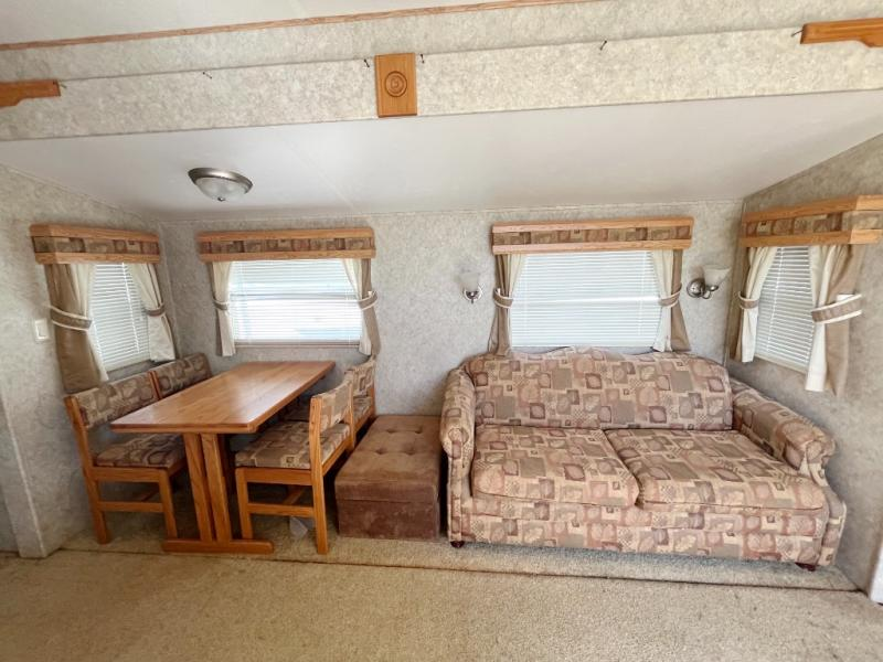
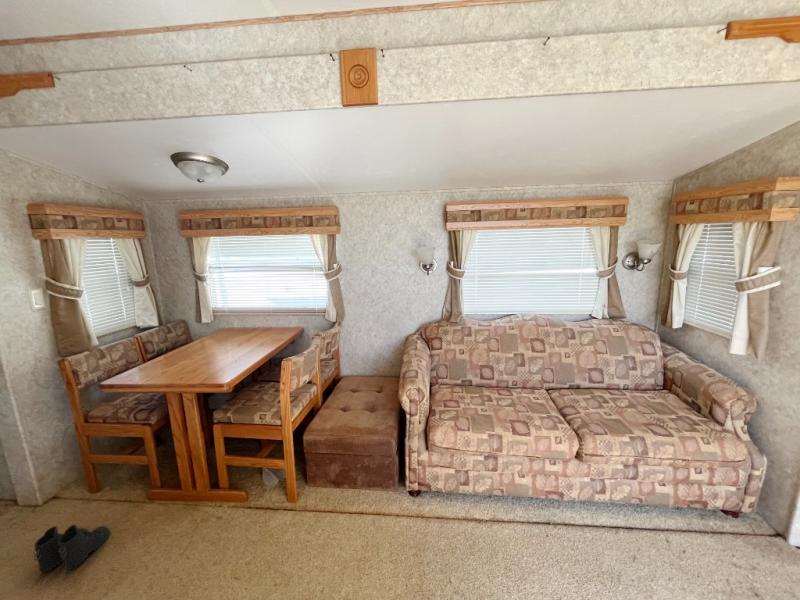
+ boots [32,524,111,573]
